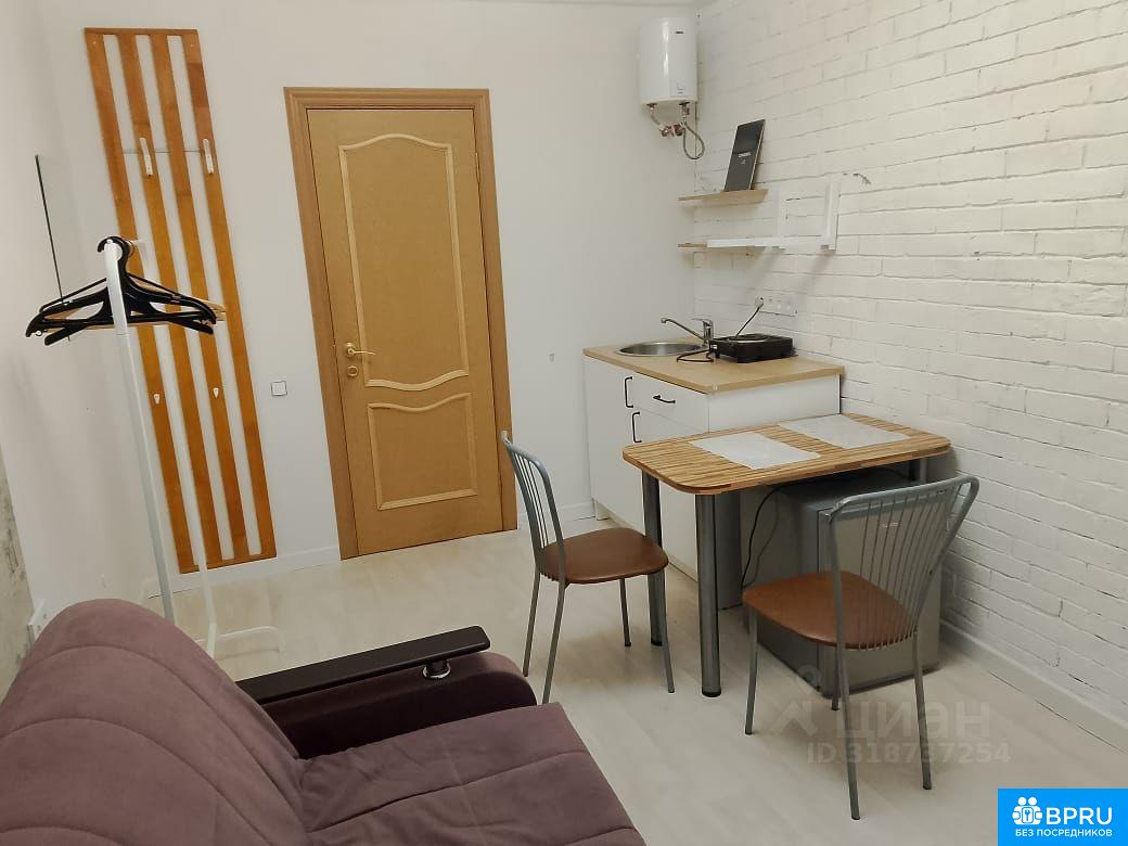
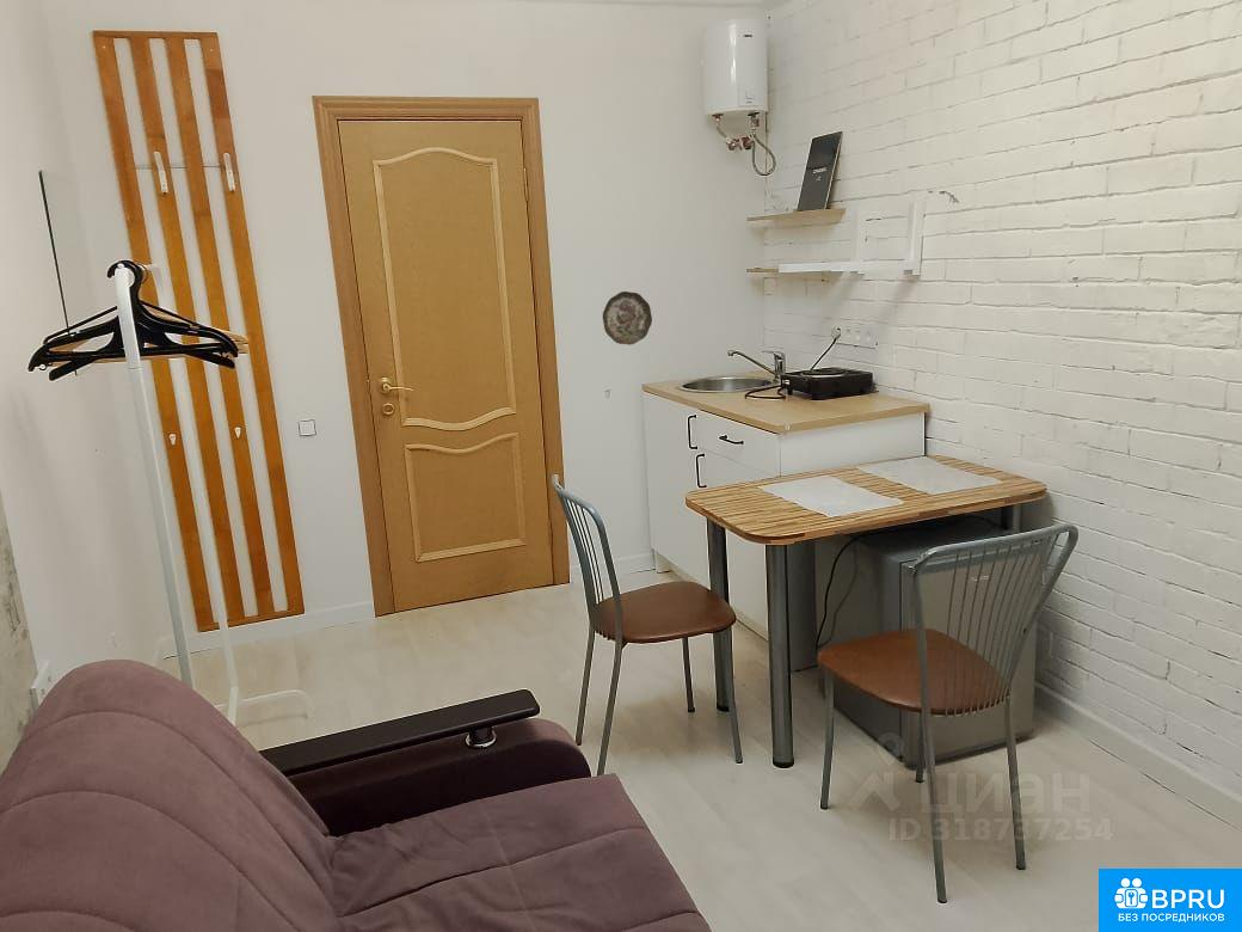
+ decorative plate [602,290,653,347]
